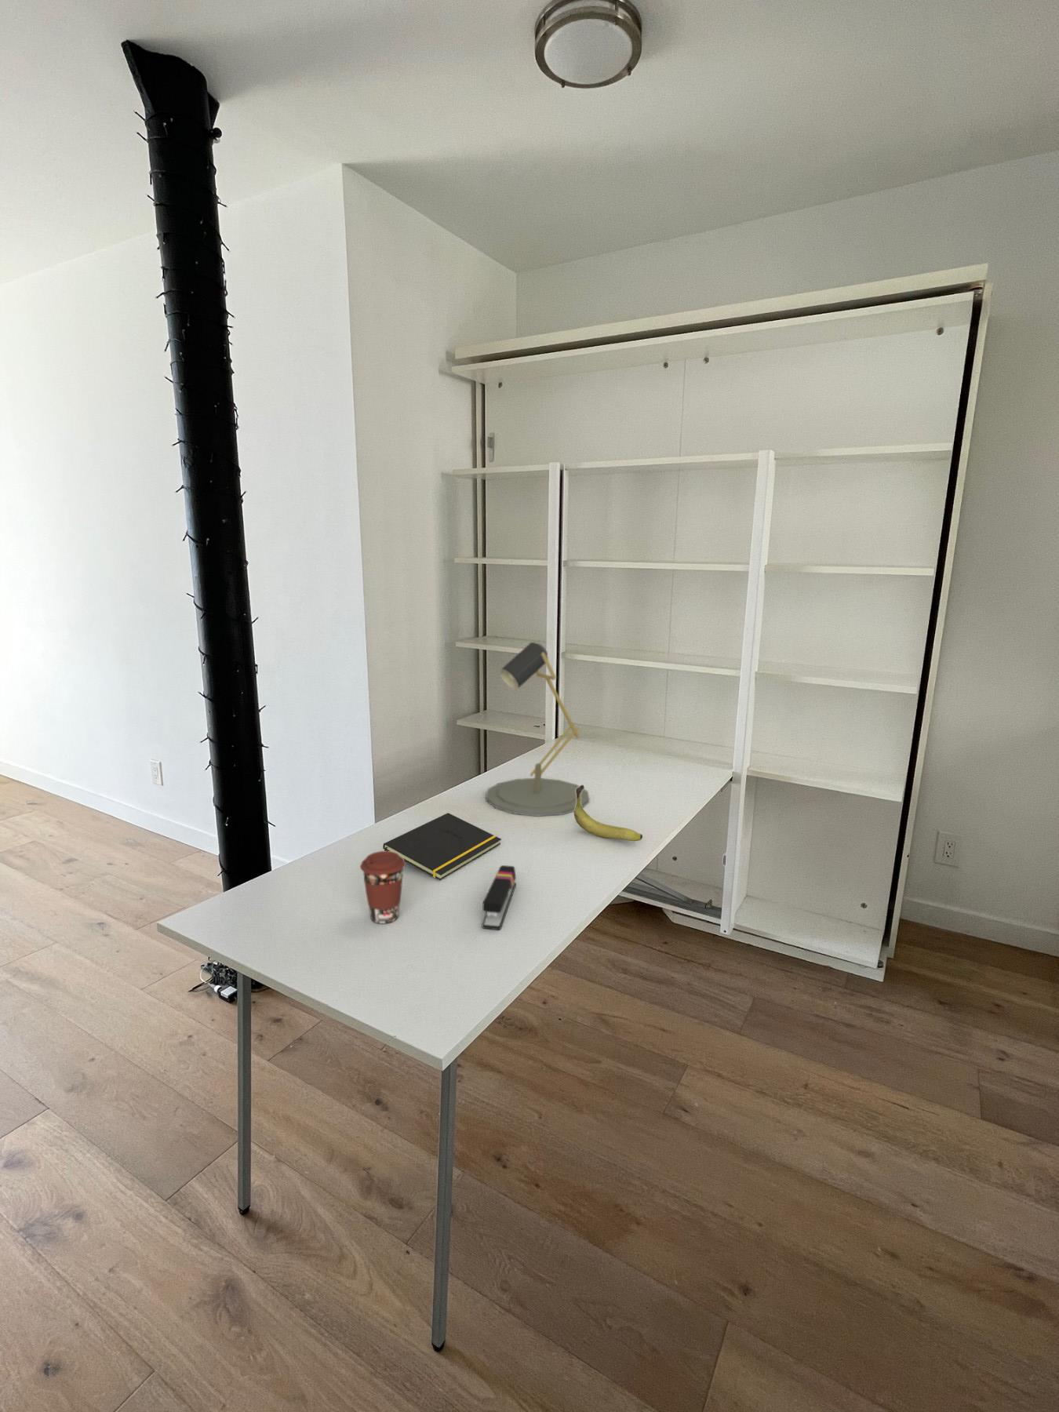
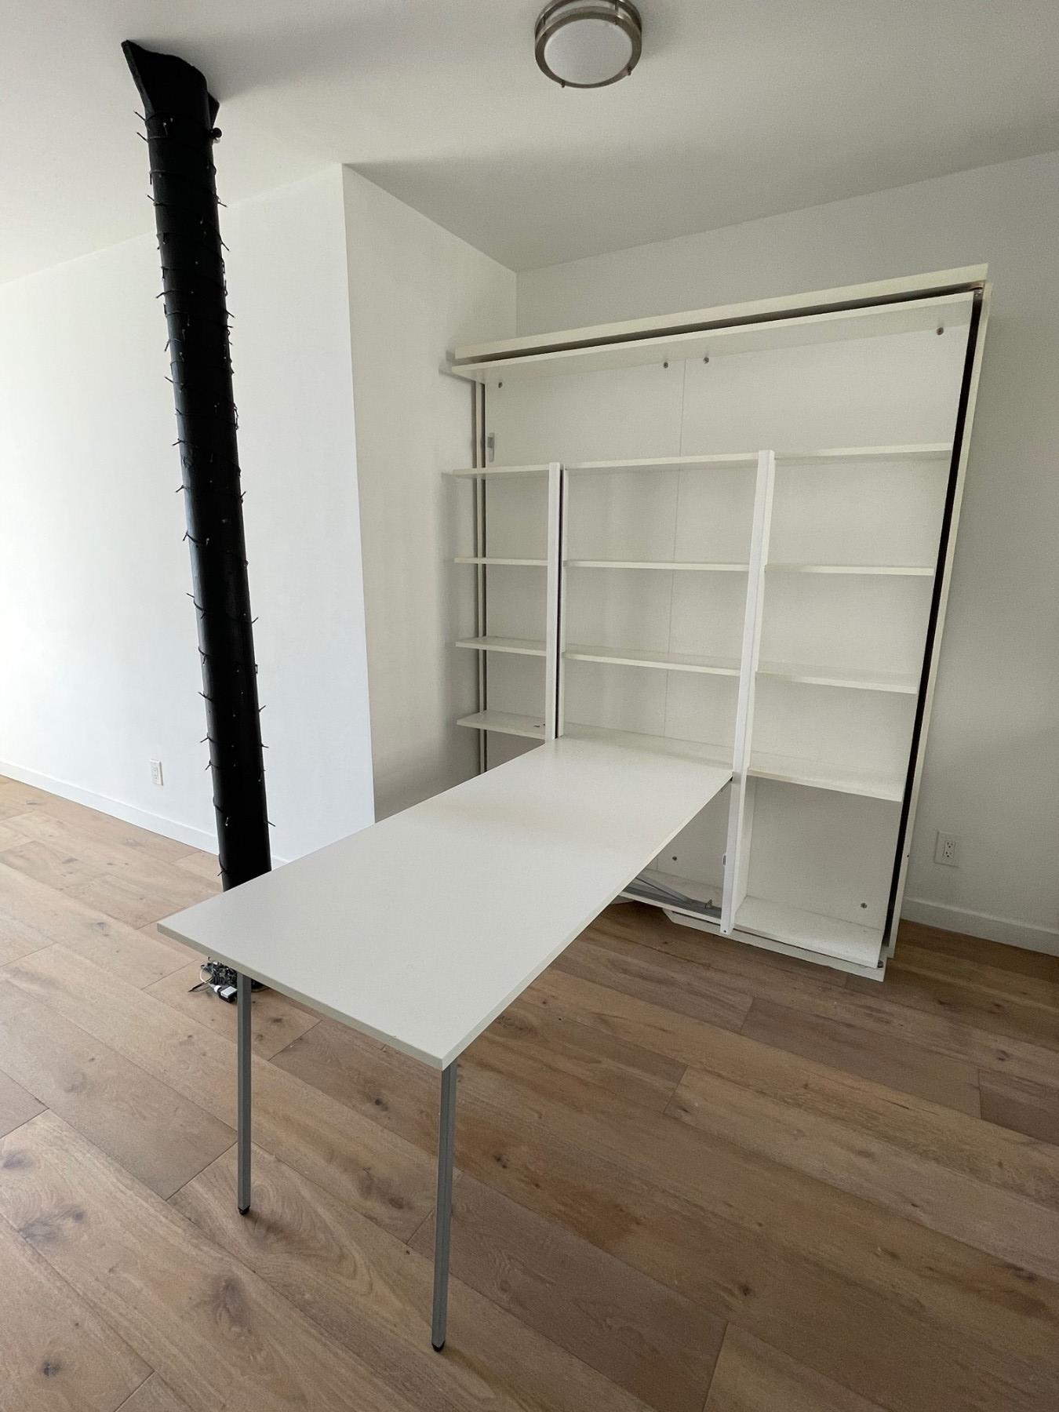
- coffee cup [359,851,406,924]
- notepad [382,812,502,881]
- stapler [482,865,517,931]
- banana [573,784,643,842]
- desk lamp [485,642,590,816]
